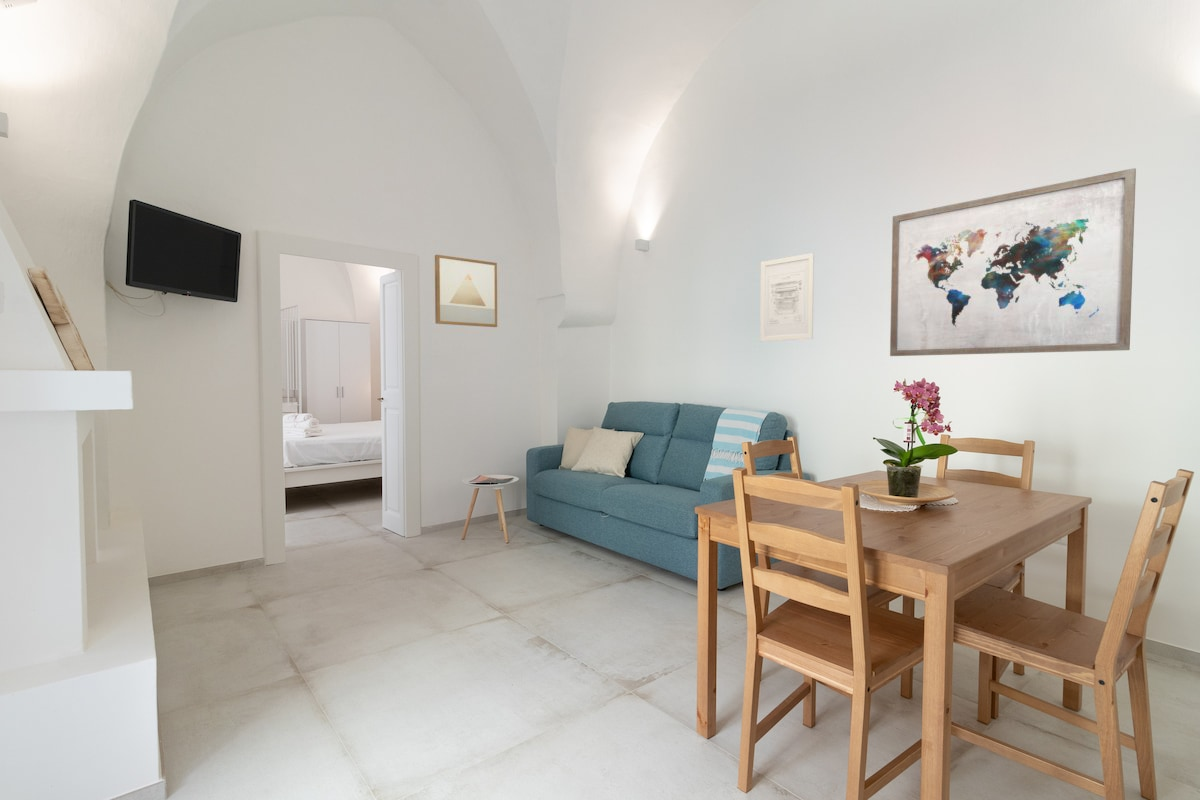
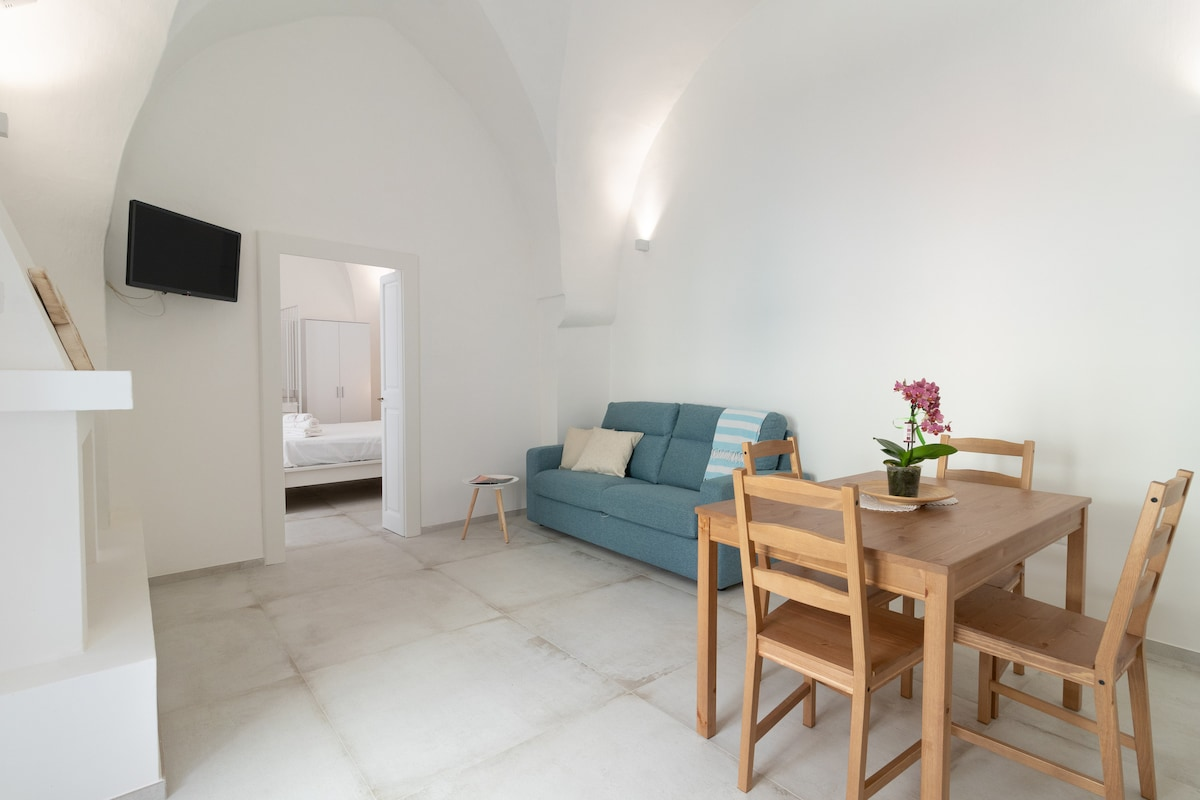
- wall art [759,252,815,342]
- wall art [434,254,498,328]
- wall art [889,167,1137,357]
